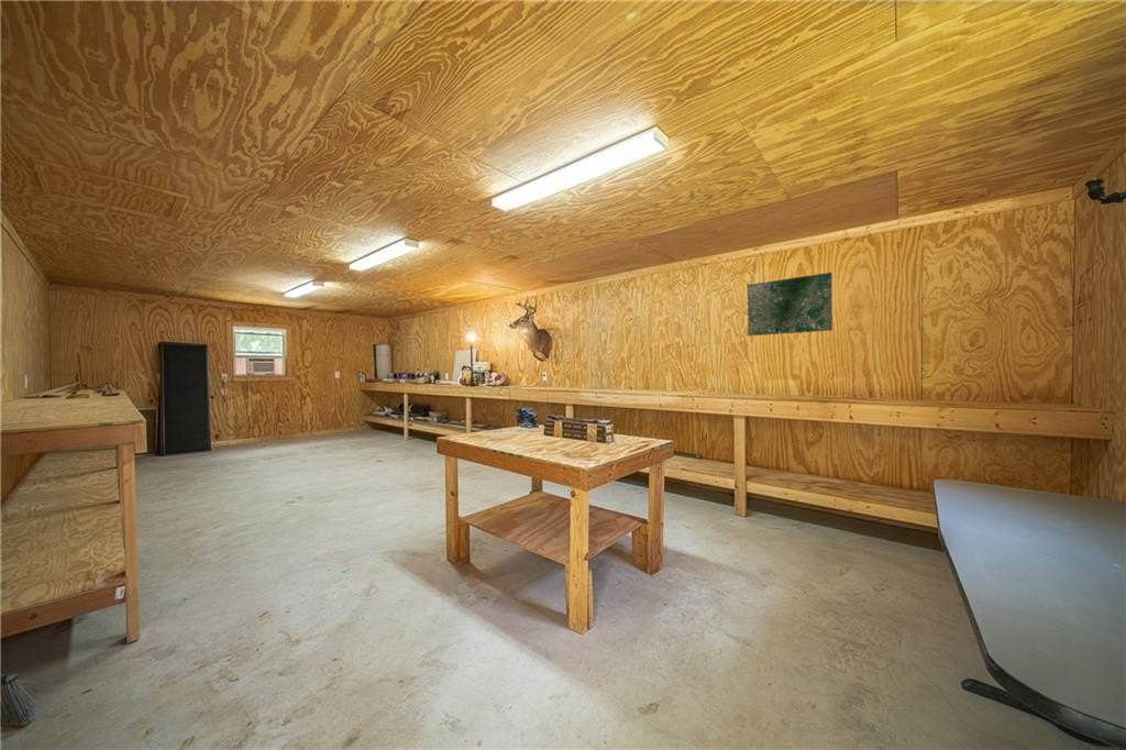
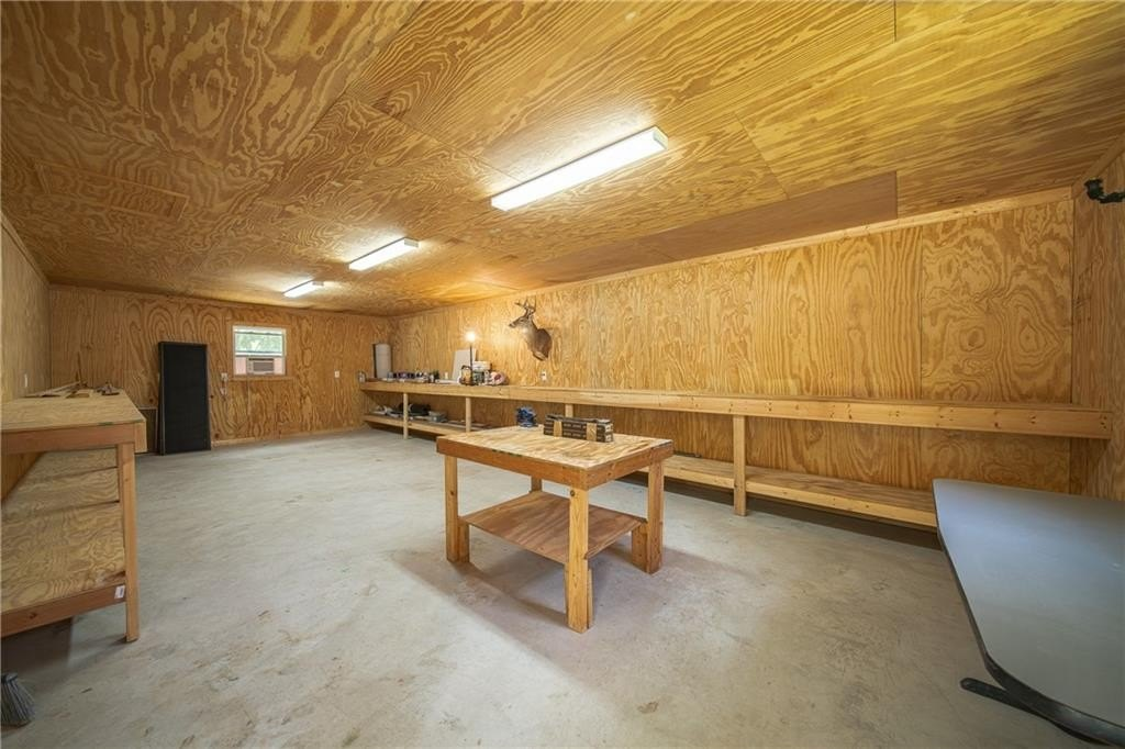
- topographic map [747,272,834,338]
